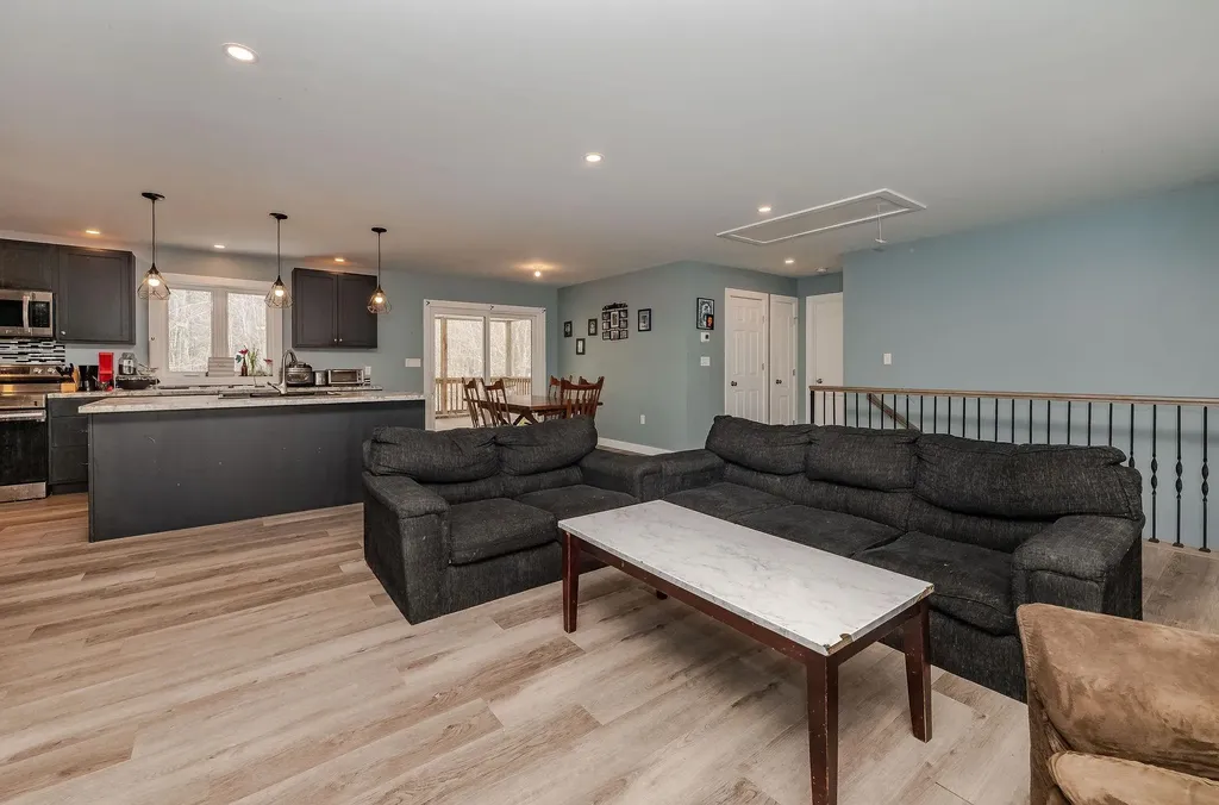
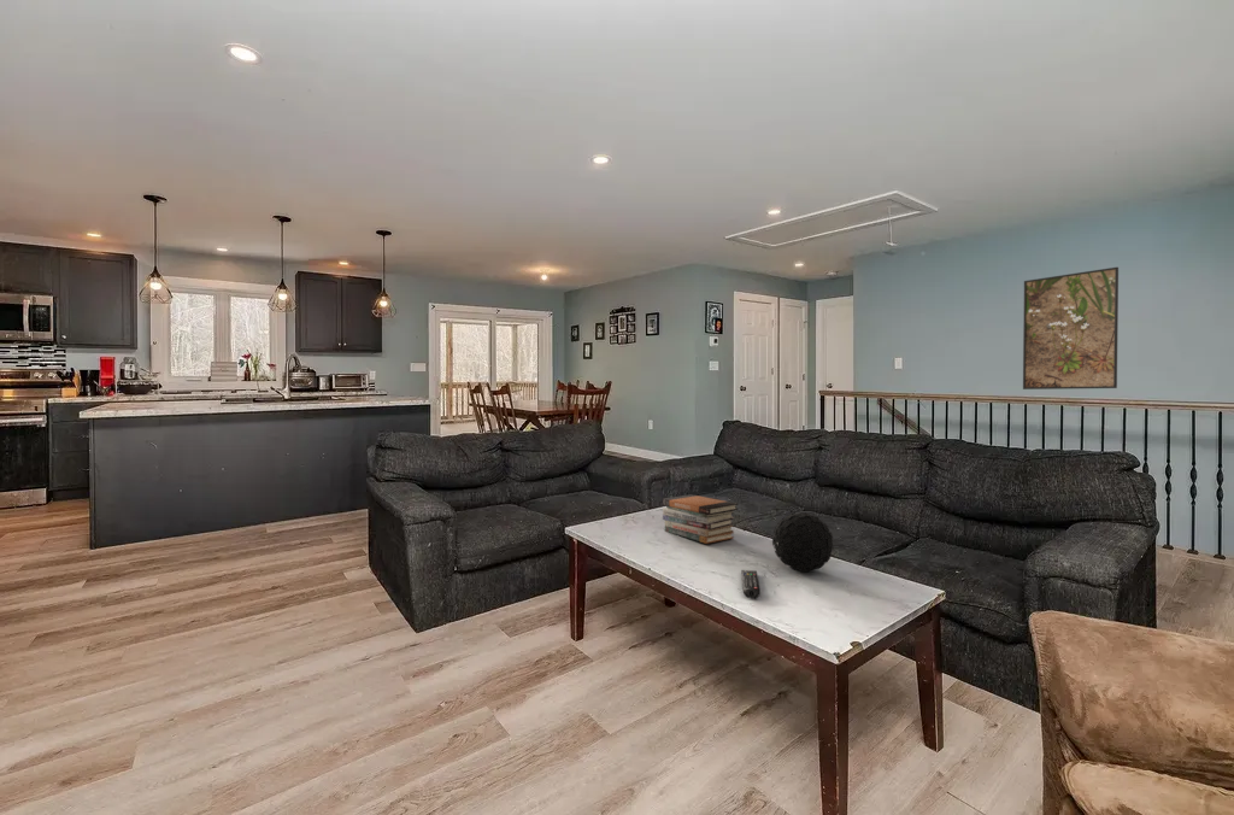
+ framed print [1022,266,1120,391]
+ decorative orb [771,511,835,573]
+ remote control [740,569,762,599]
+ book stack [662,493,739,545]
